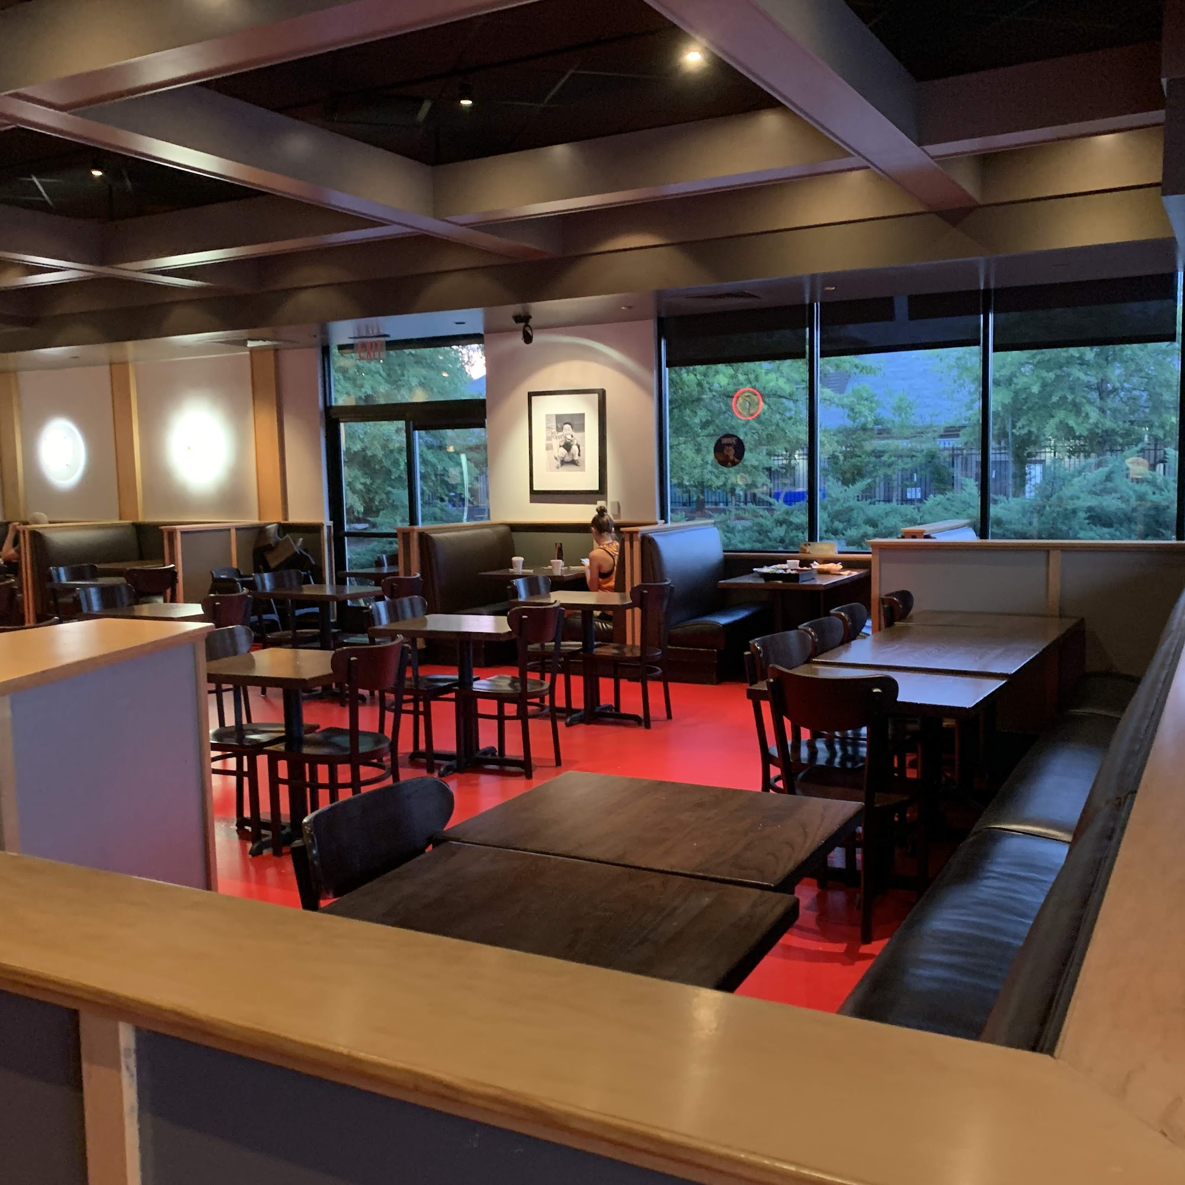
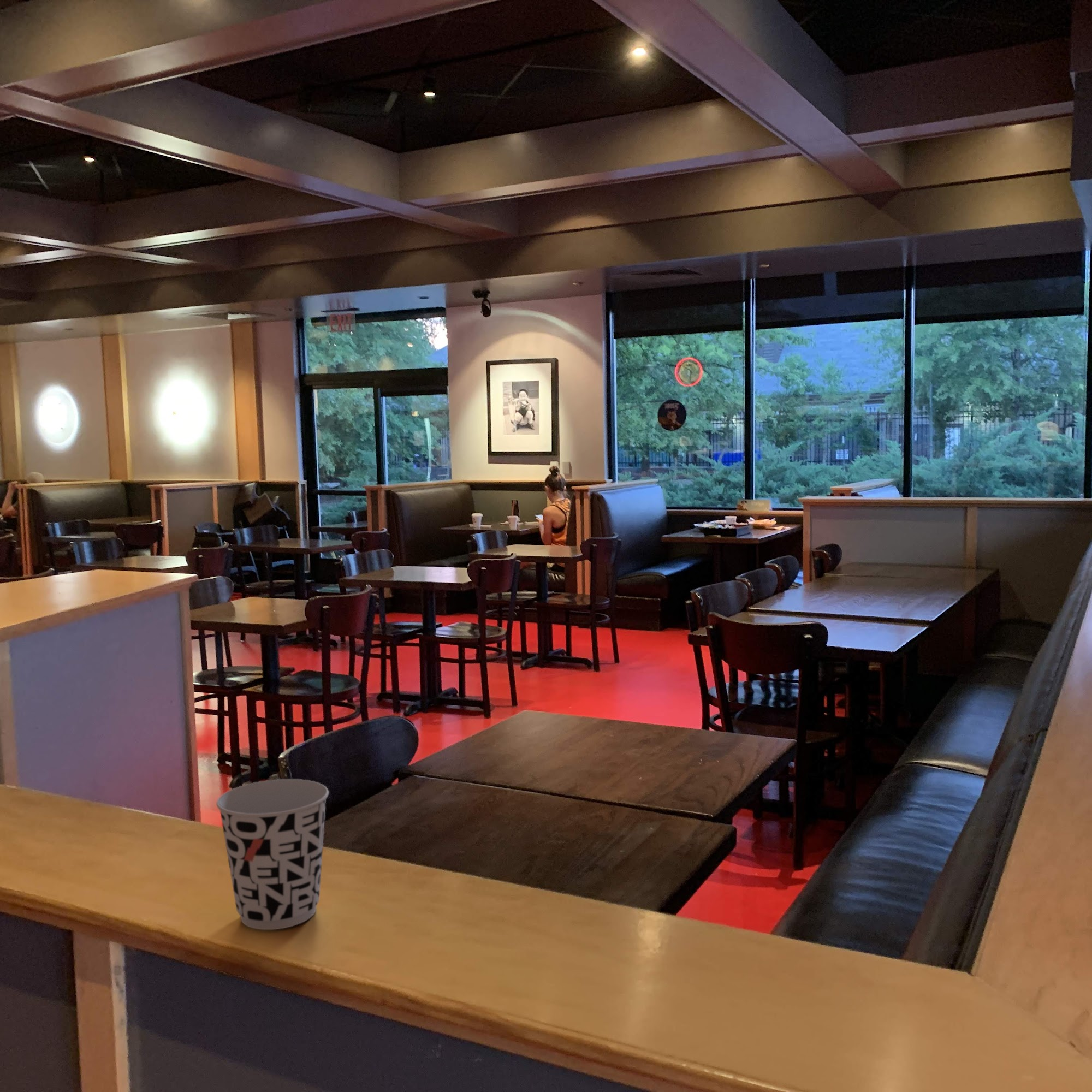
+ cup [216,779,329,930]
